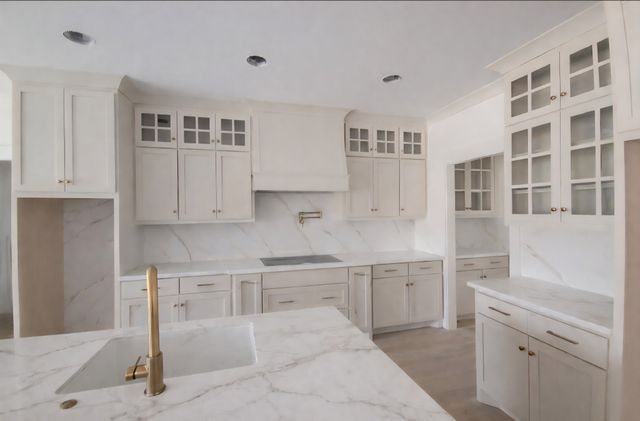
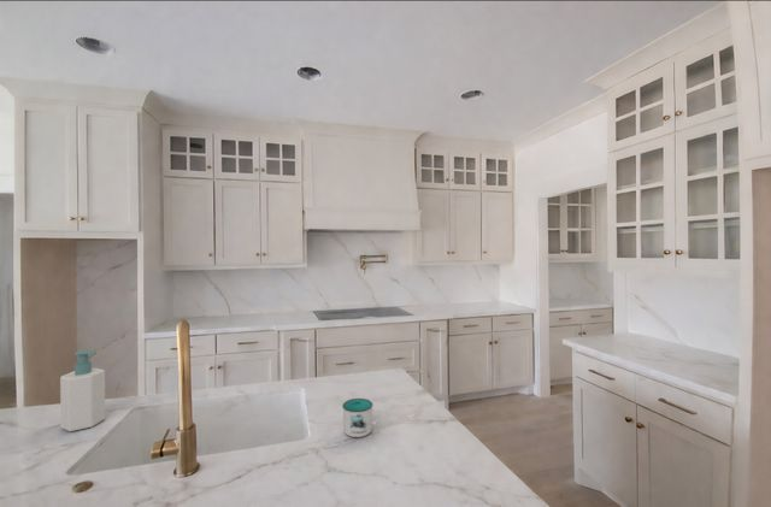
+ mug [341,397,382,438]
+ soap bottle [59,349,106,432]
